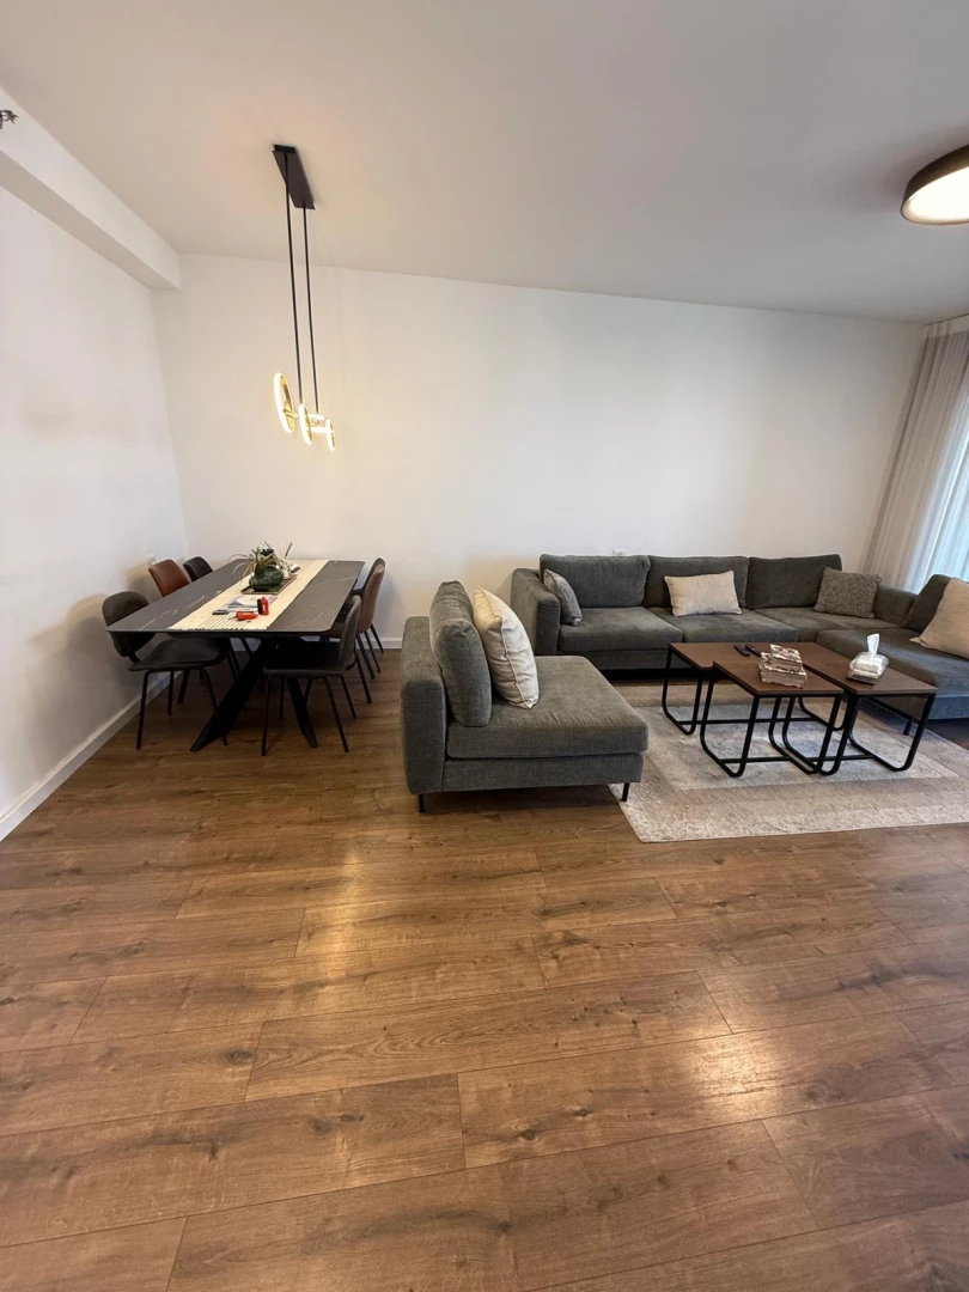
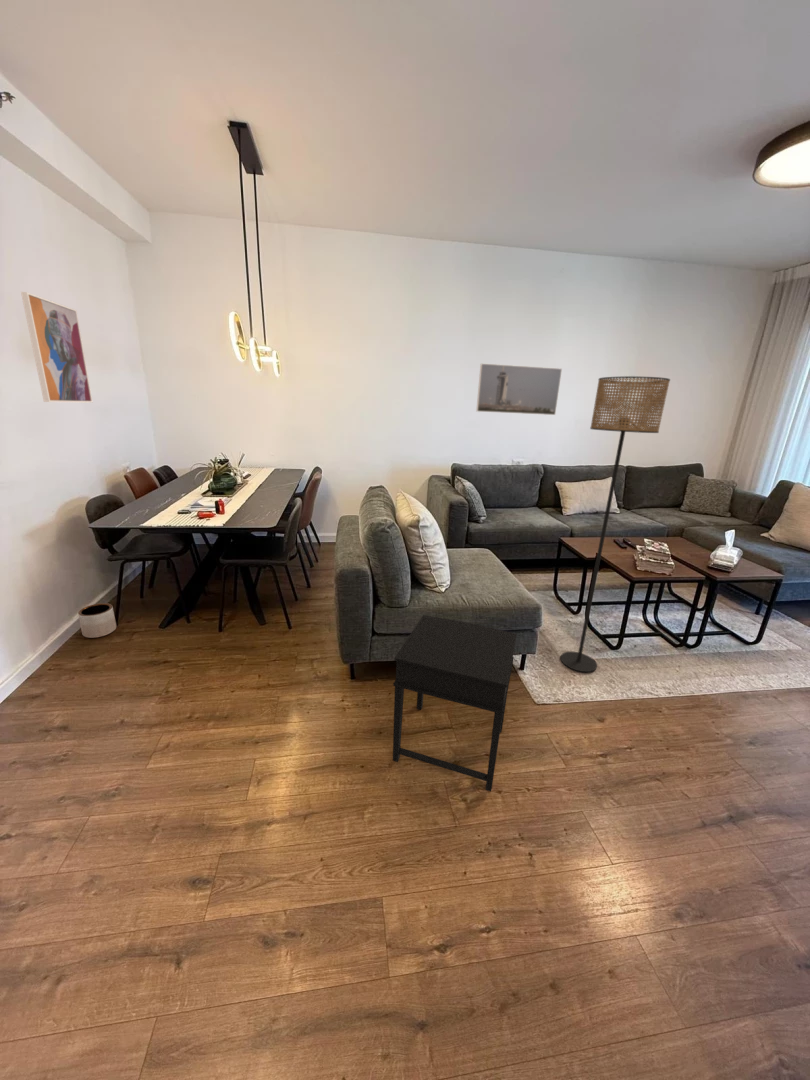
+ side table [392,614,518,792]
+ floor lamp [560,375,671,673]
+ wall art [20,291,94,403]
+ planter [77,602,117,639]
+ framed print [475,363,563,416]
